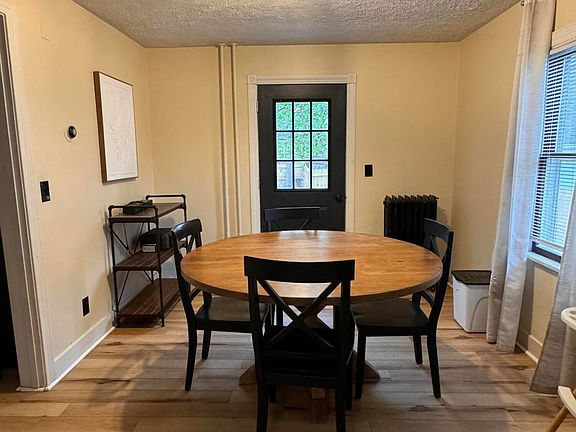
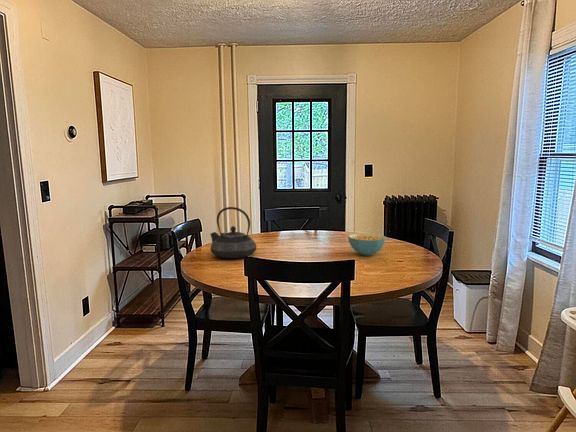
+ cereal bowl [347,232,387,257]
+ teapot [209,206,258,259]
